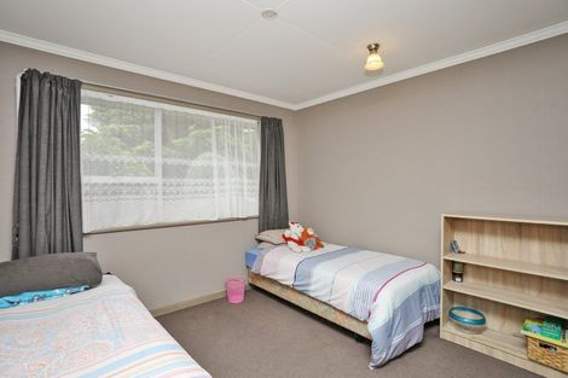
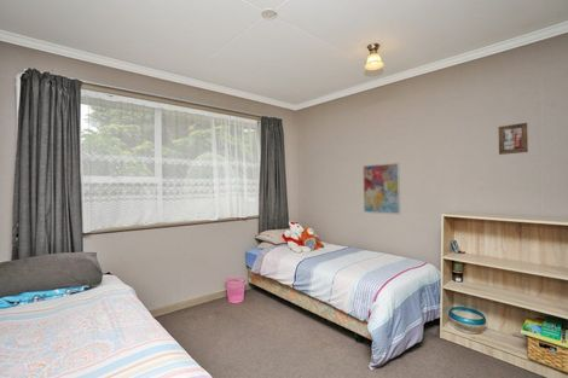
+ picture frame [497,122,529,156]
+ wall art [361,162,401,216]
